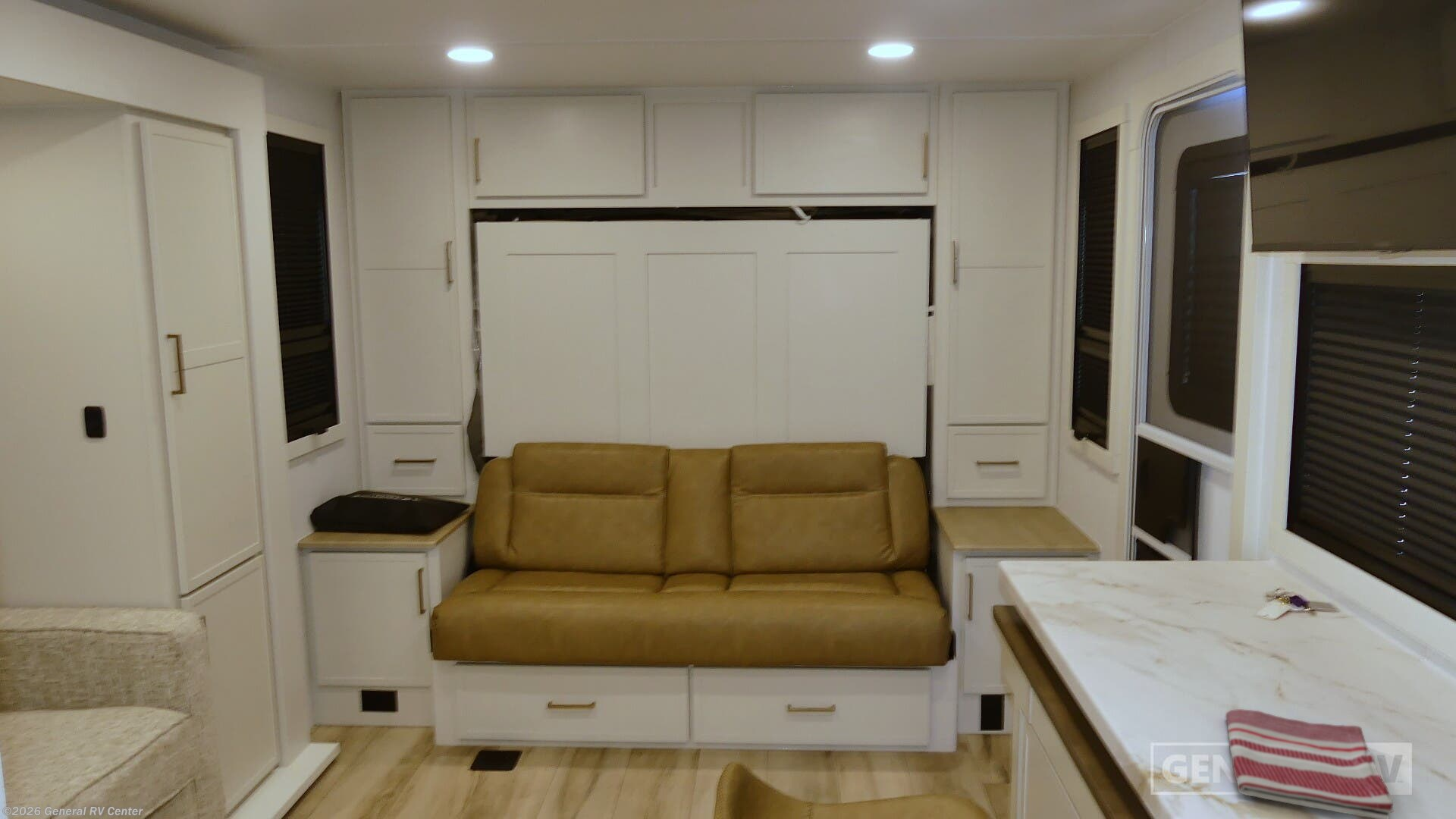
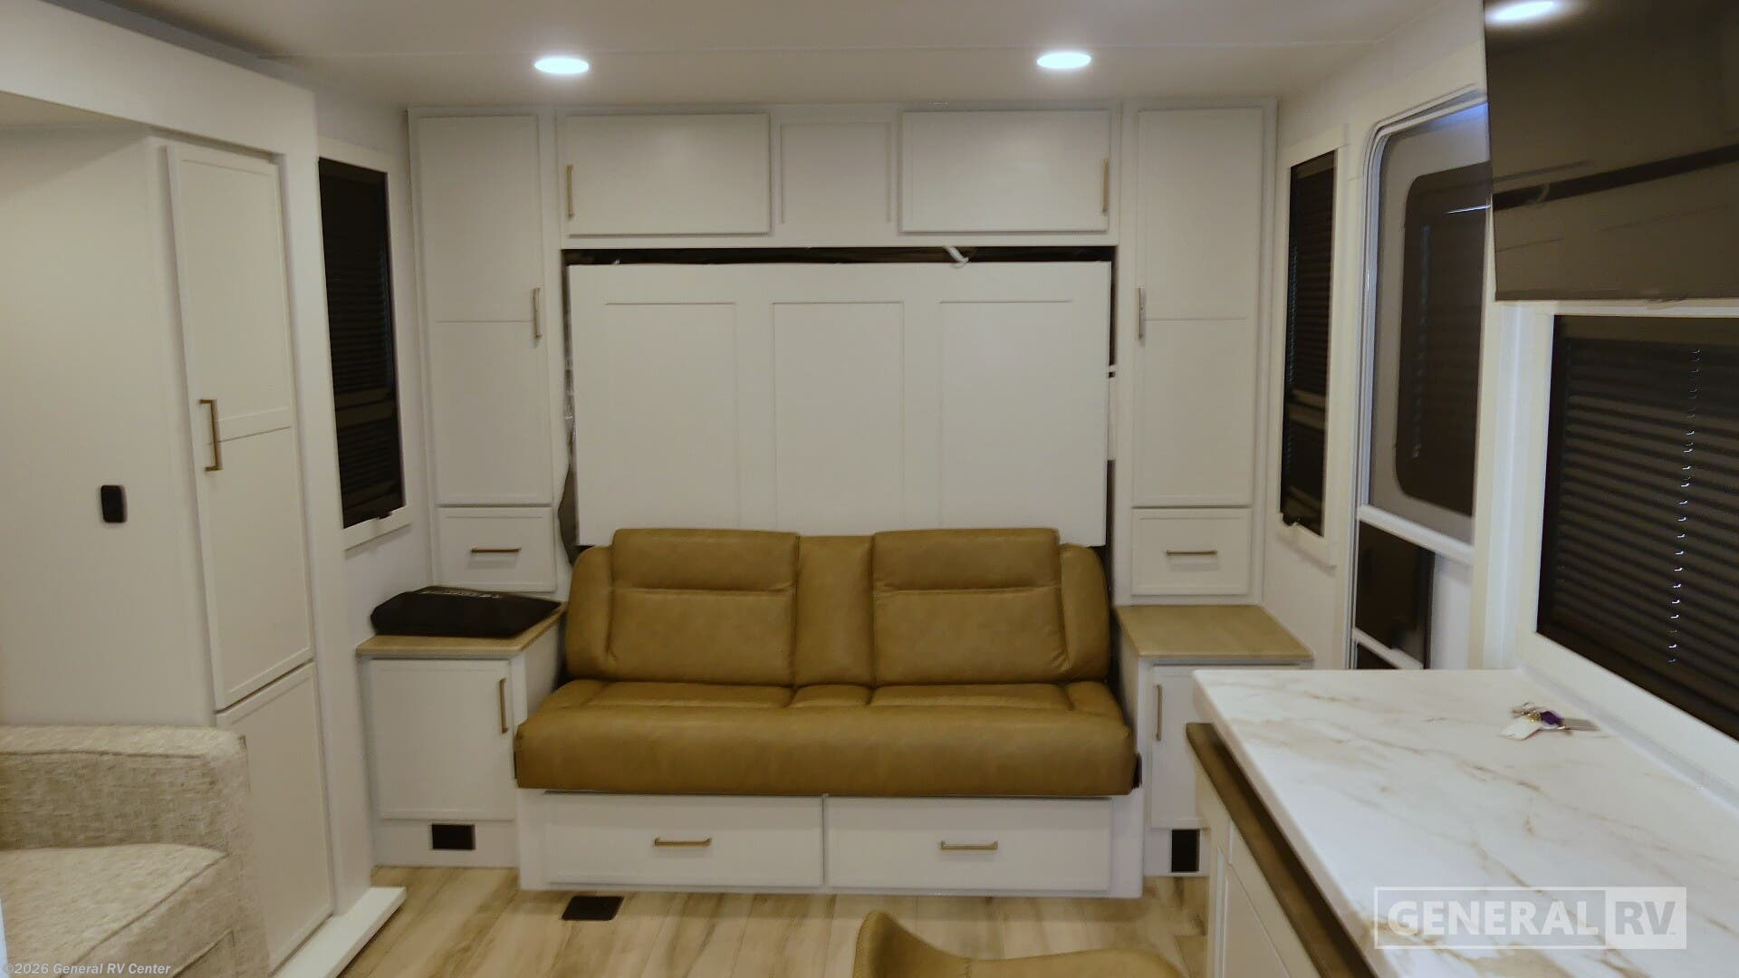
- dish towel [1225,708,1395,819]
